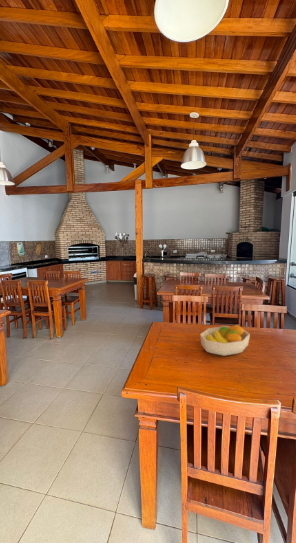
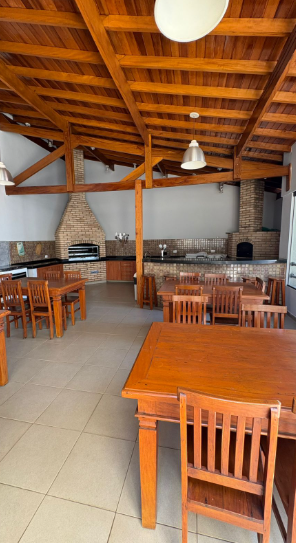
- fruit bowl [199,324,251,357]
